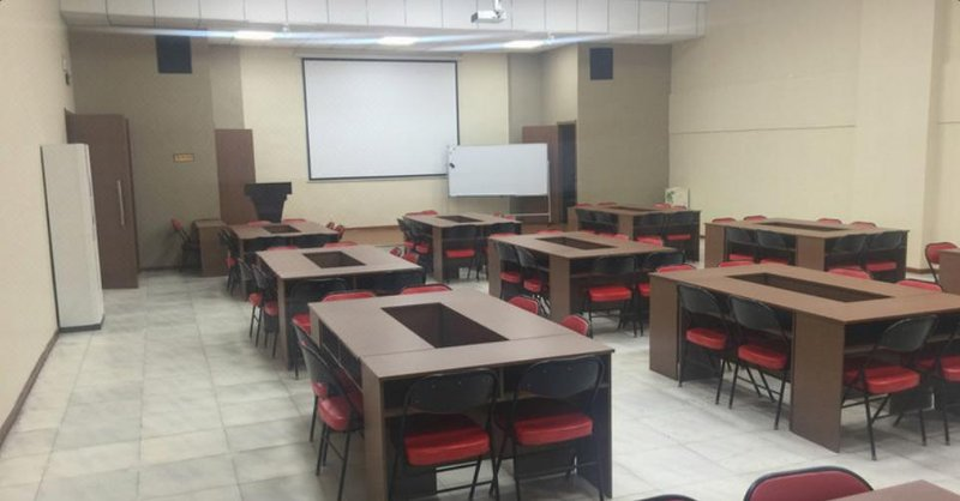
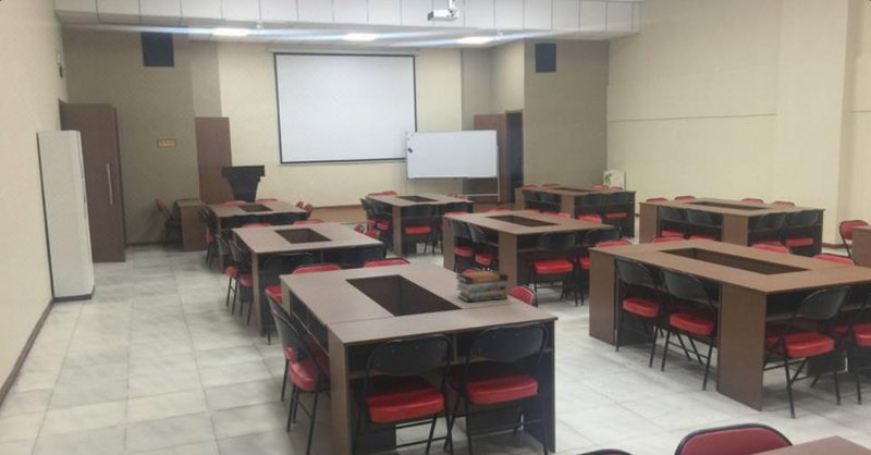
+ book stack [454,270,510,304]
